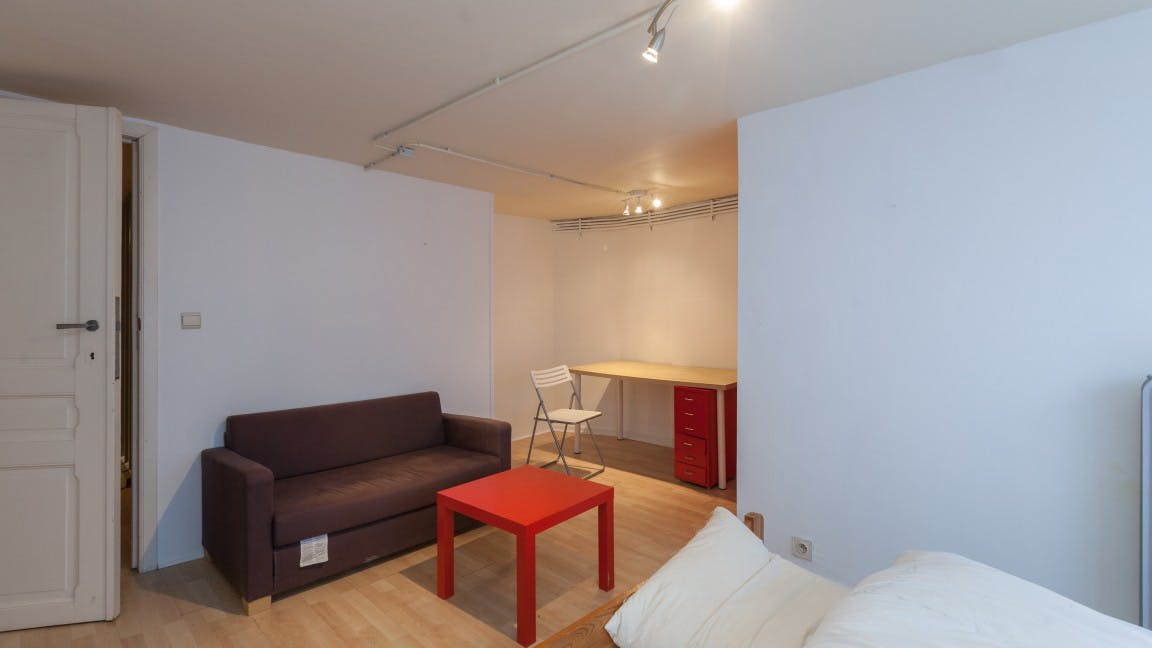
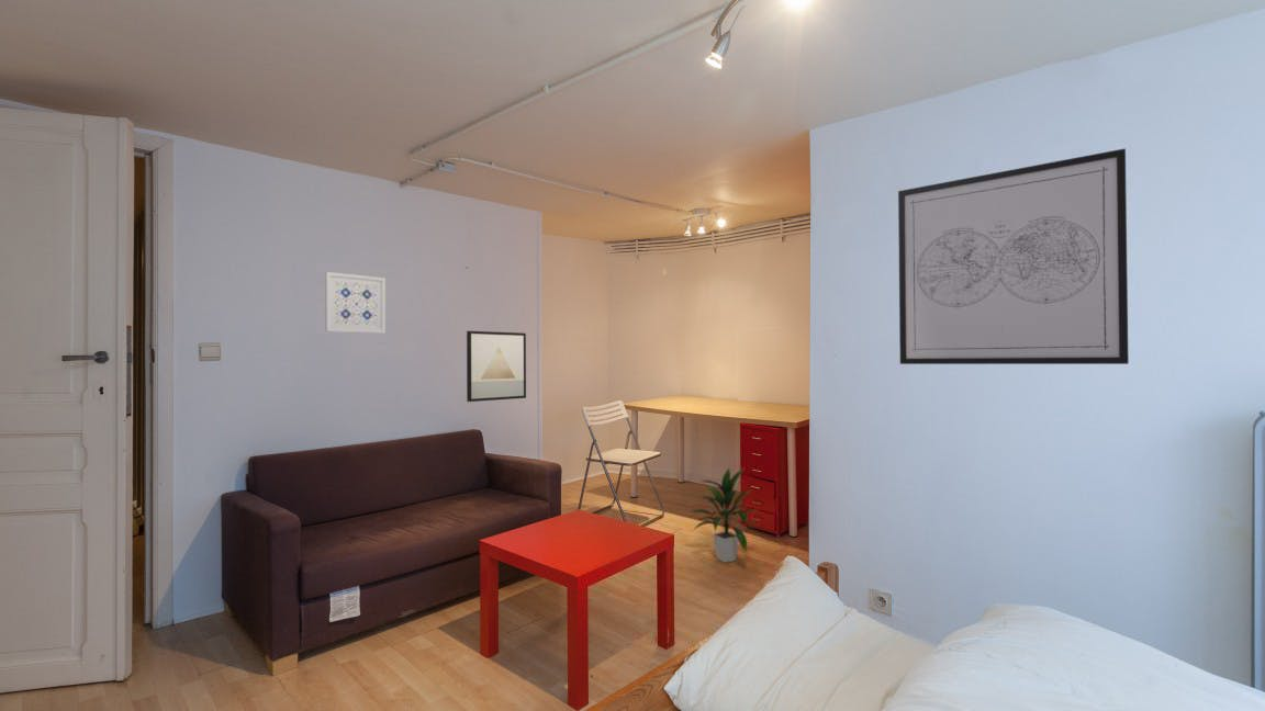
+ indoor plant [685,466,760,564]
+ wall art [897,147,1130,365]
+ wall art [324,271,387,335]
+ wall art [466,330,527,403]
